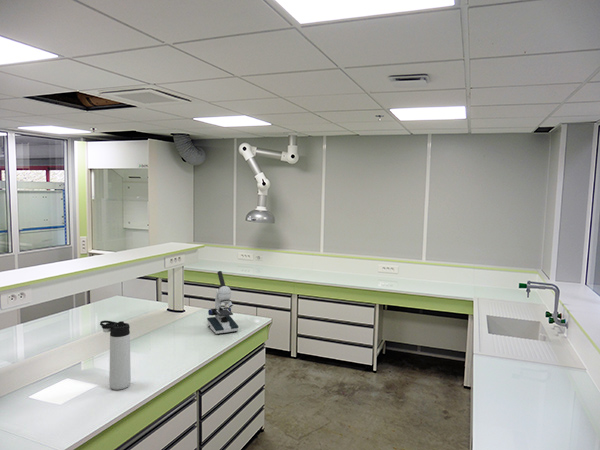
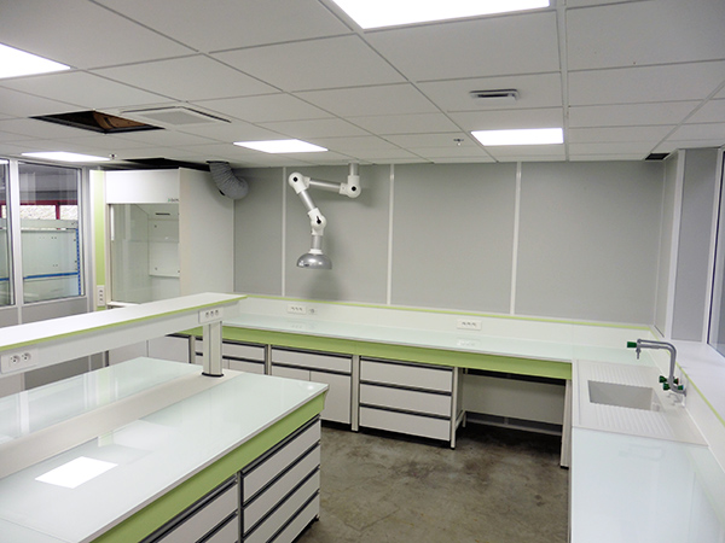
- thermos bottle [99,320,132,391]
- microscope [206,270,239,335]
